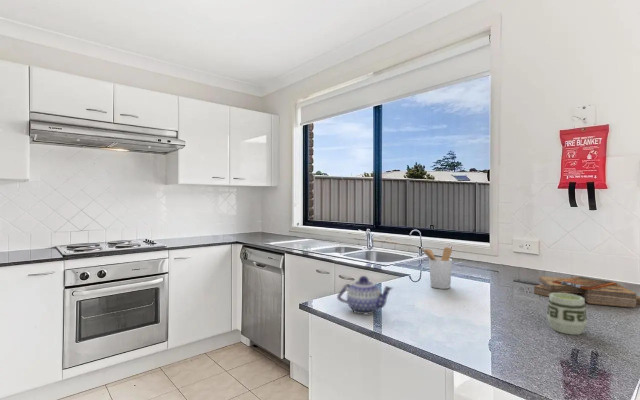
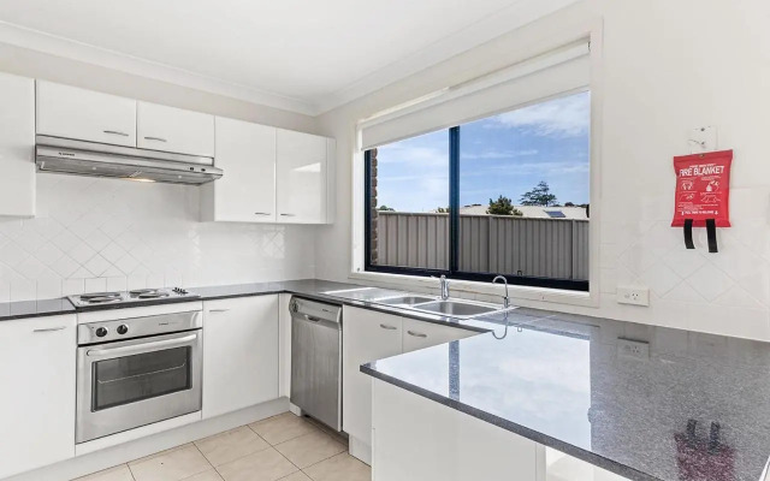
- clipboard [533,275,640,309]
- teapot [336,275,394,315]
- utensil holder [420,246,453,290]
- cup [546,293,588,335]
